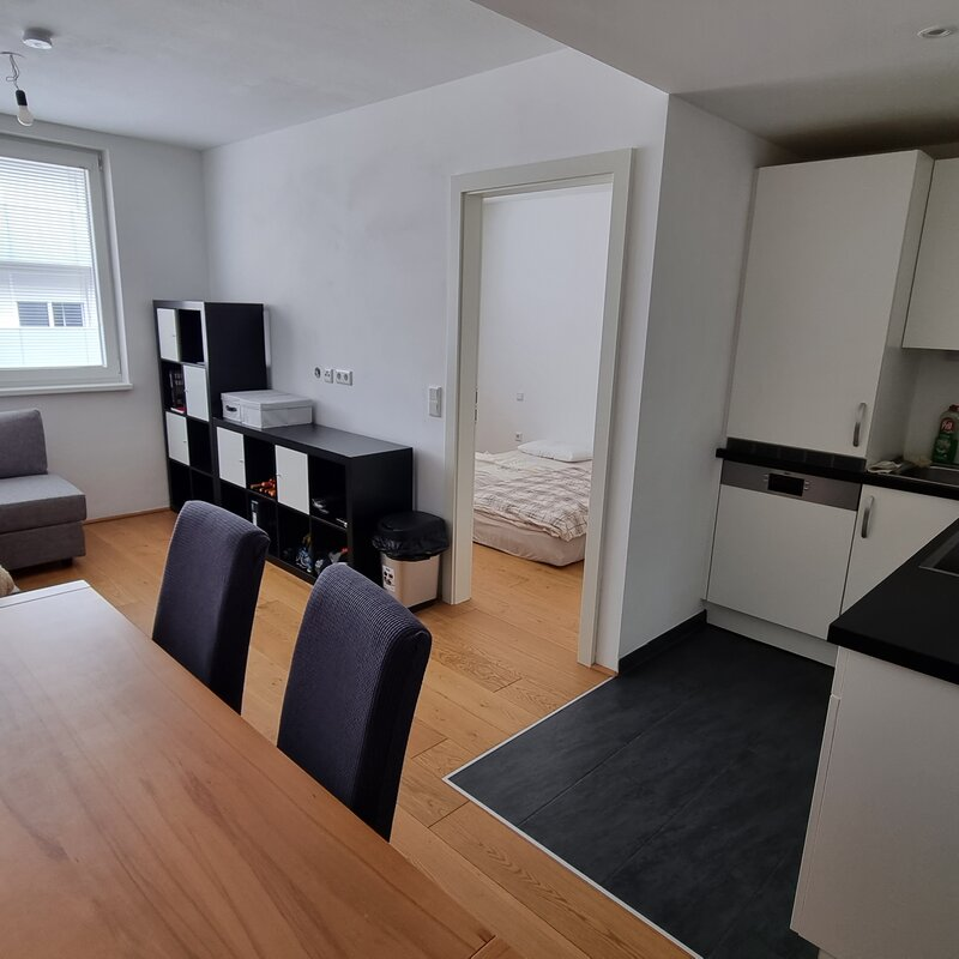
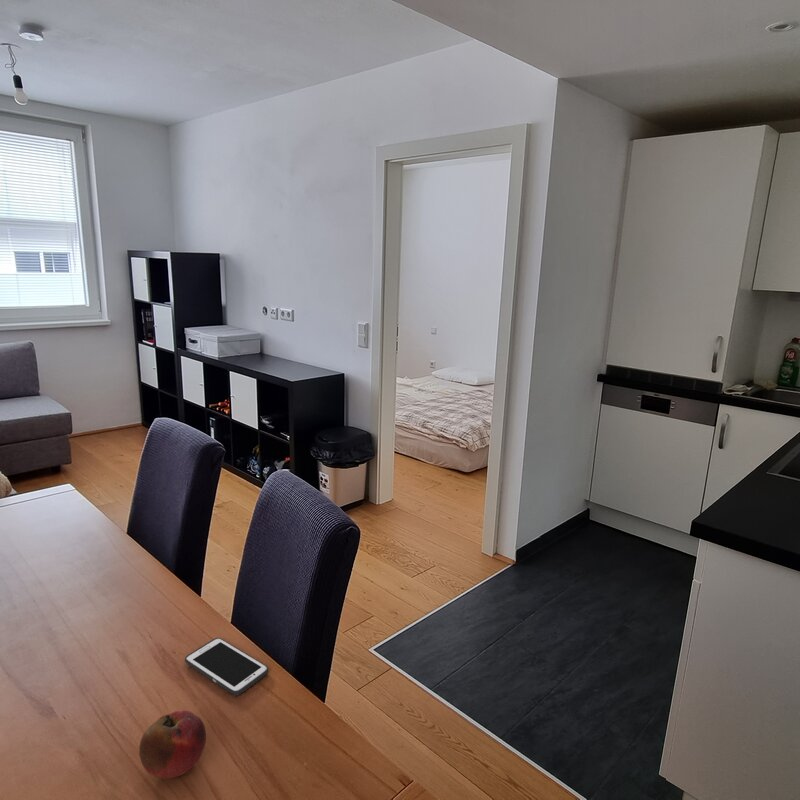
+ fruit [138,709,207,780]
+ cell phone [184,637,269,696]
